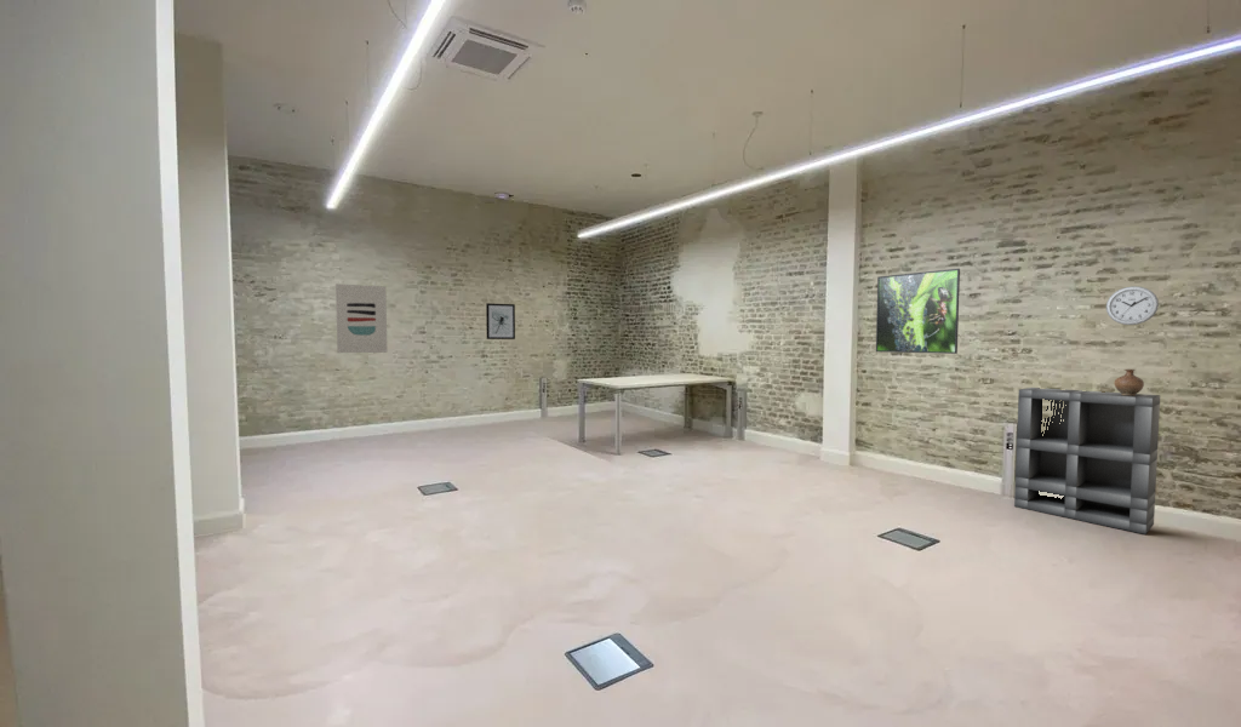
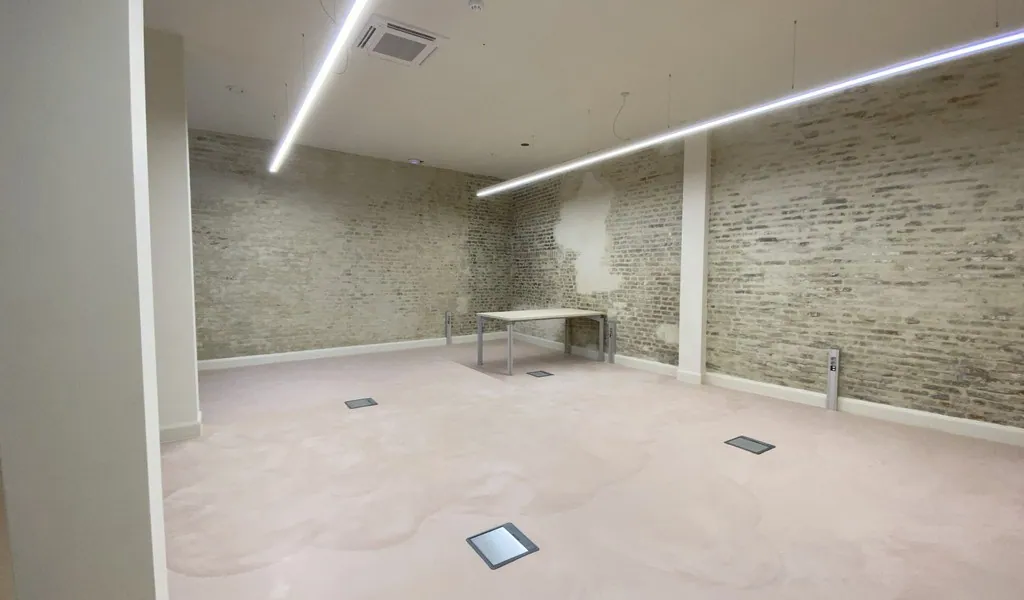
- wall art [485,302,516,340]
- wall clock [1105,285,1160,326]
- ceramic jug [1114,368,1145,396]
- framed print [875,268,961,355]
- wall art [334,282,388,354]
- shelving unit [1013,387,1161,536]
